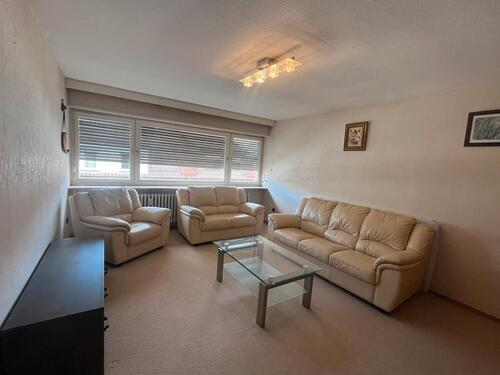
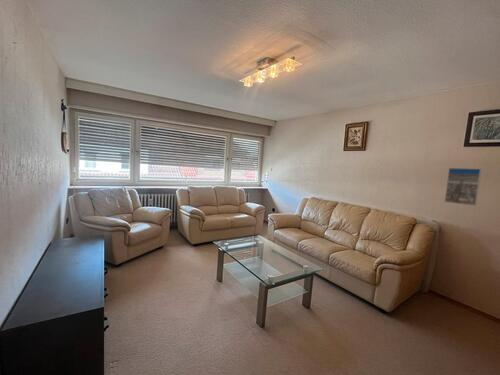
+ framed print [444,167,482,207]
